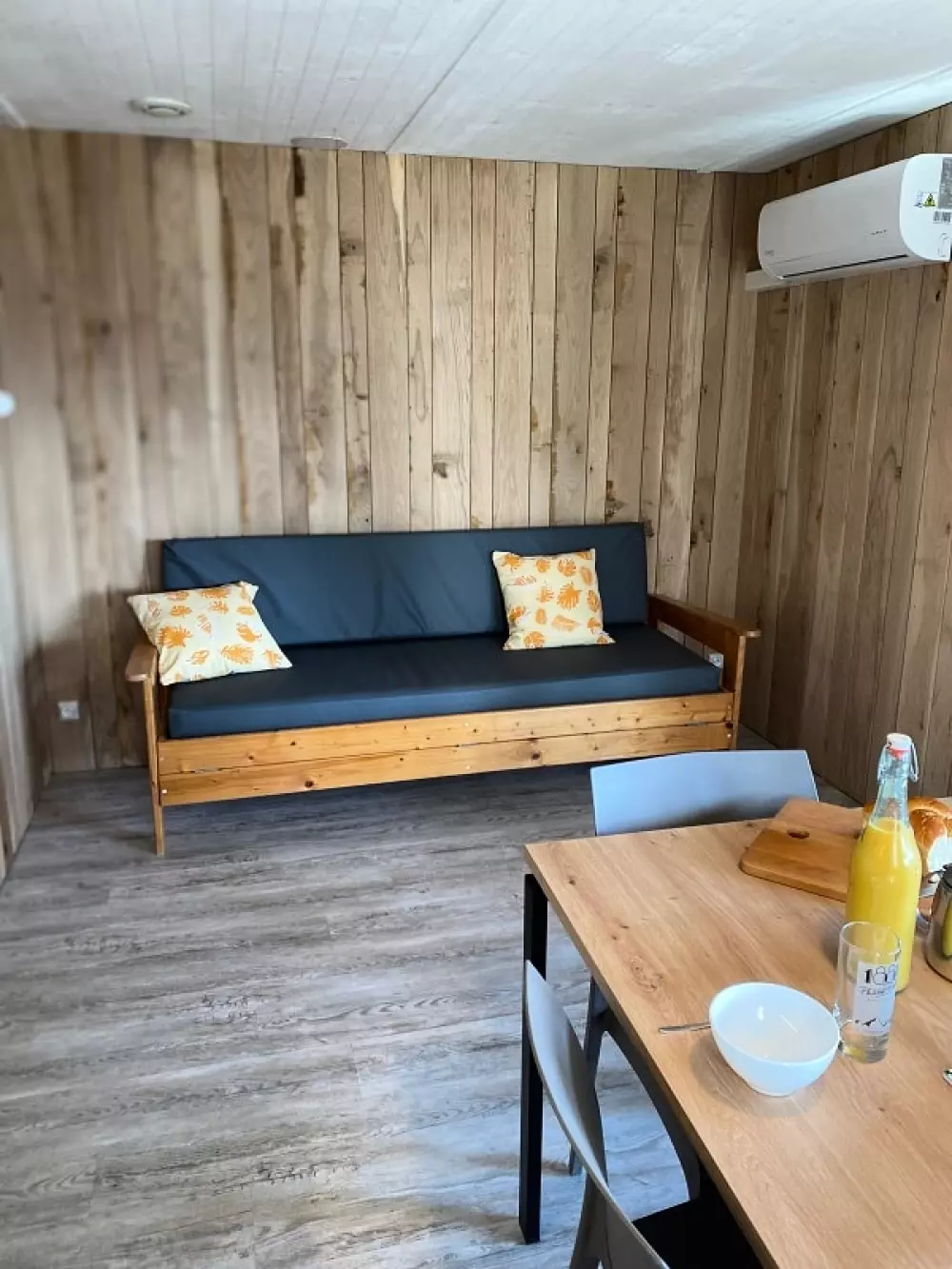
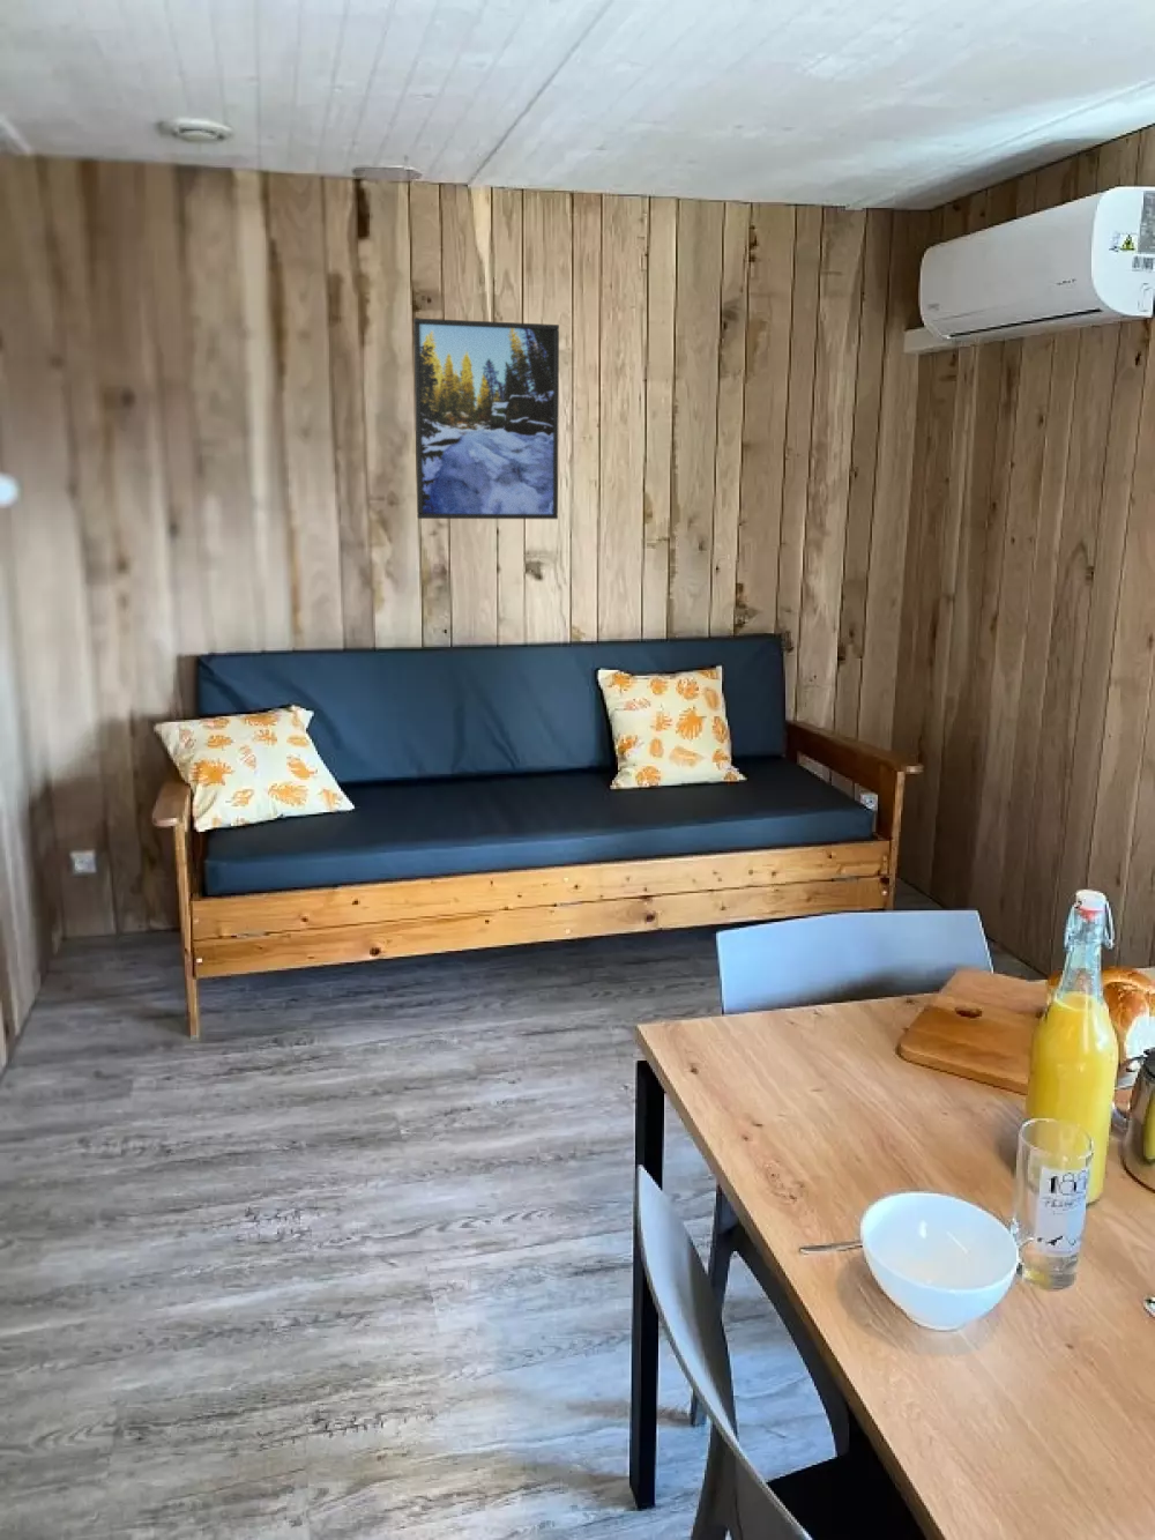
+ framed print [412,318,561,519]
